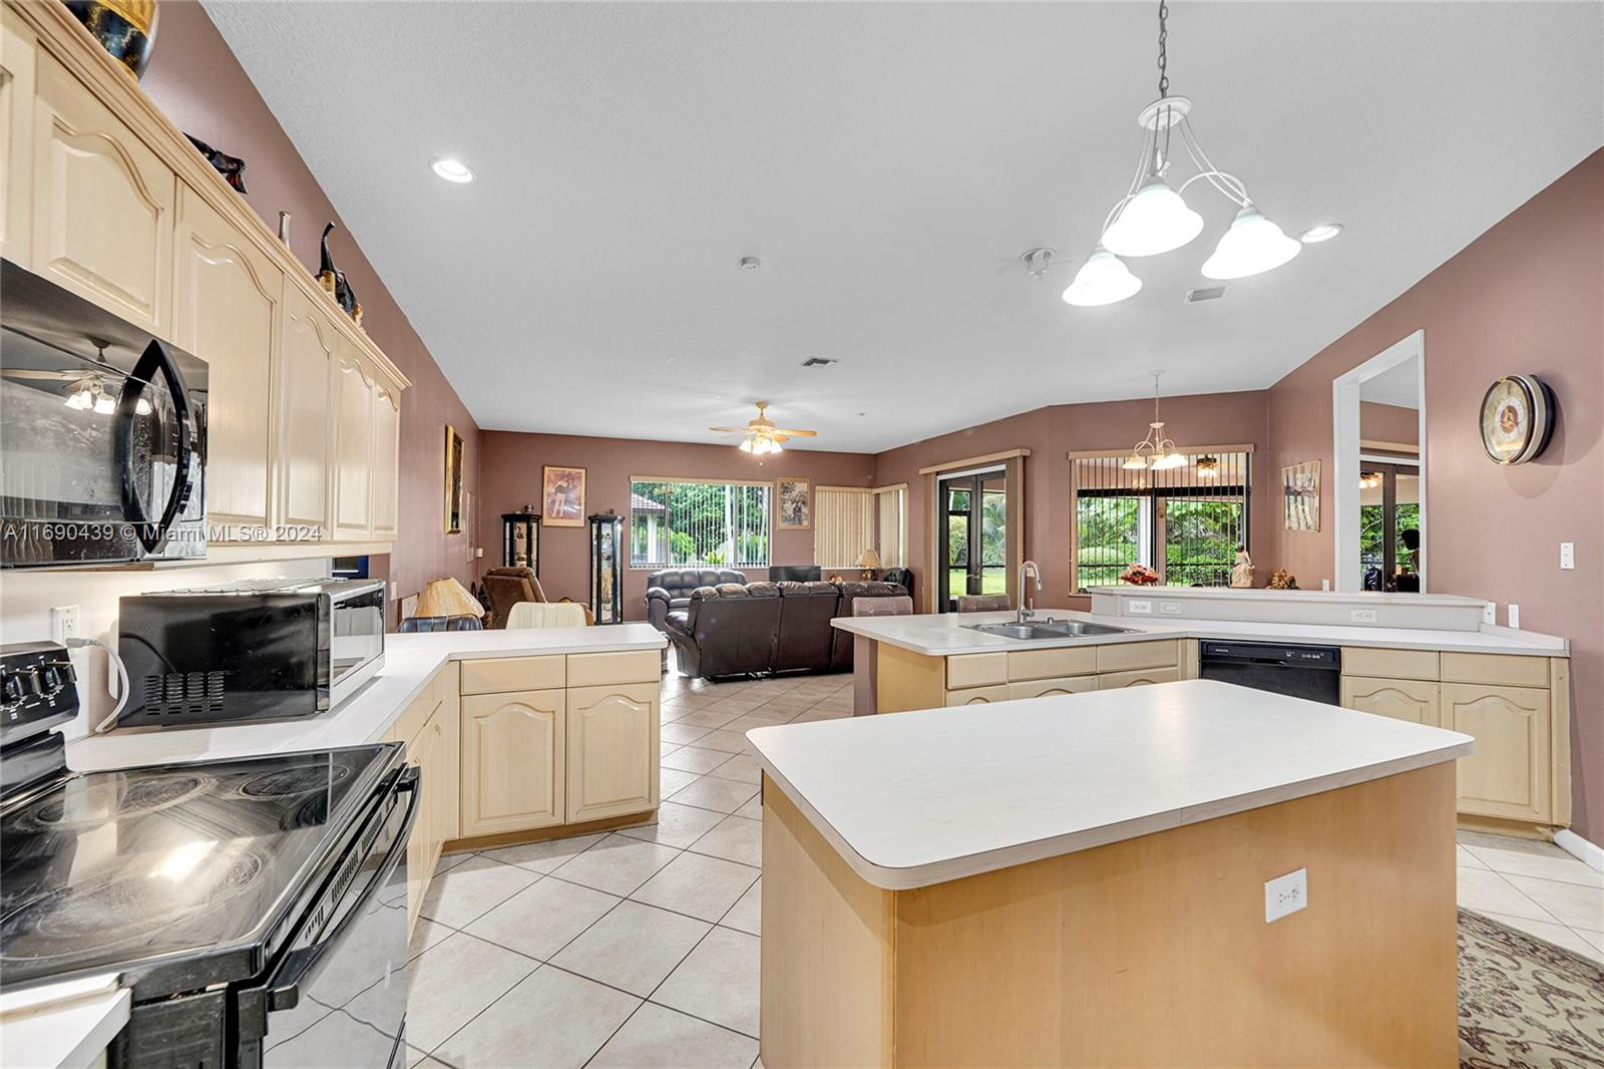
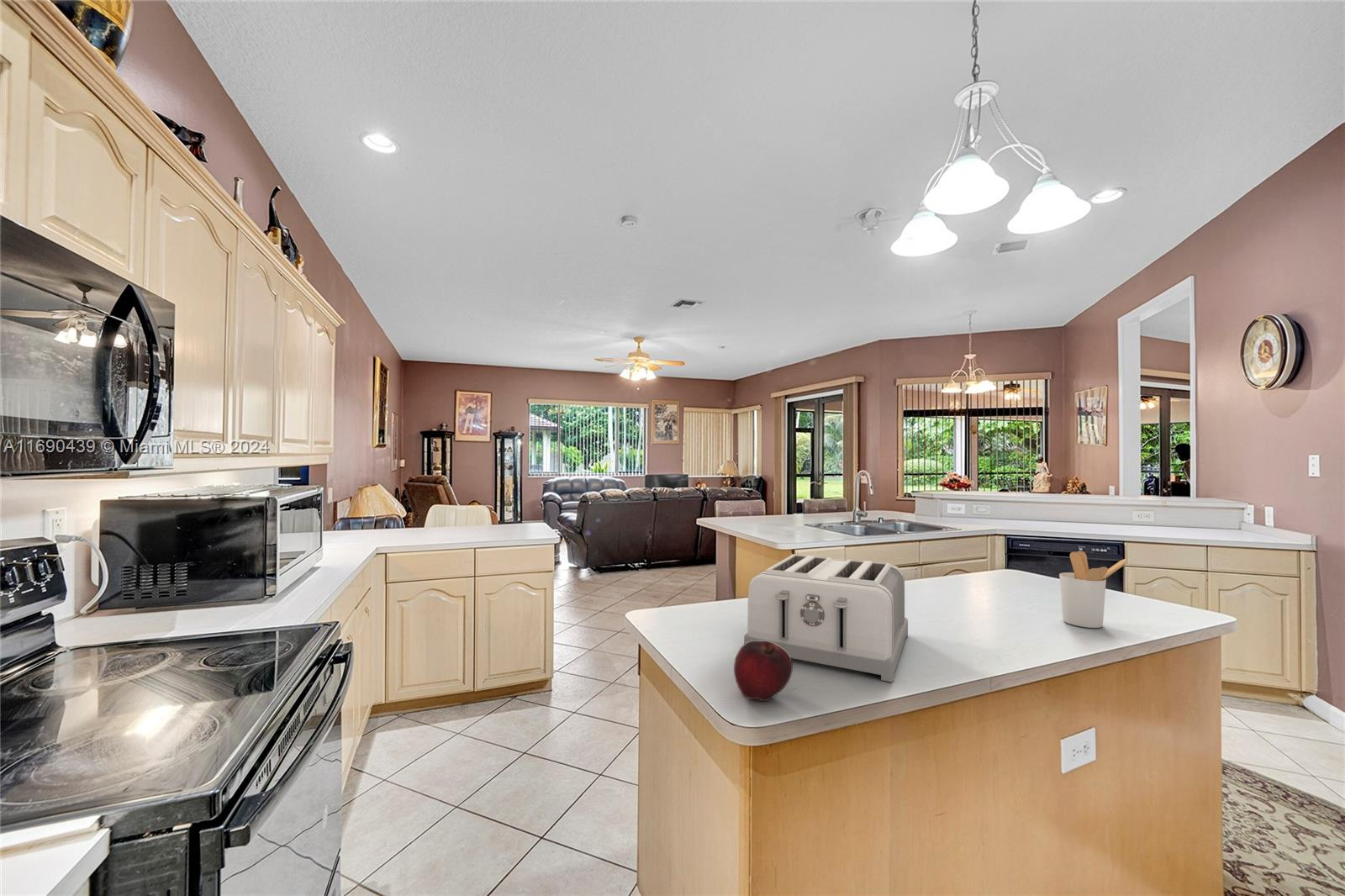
+ utensil holder [1058,551,1128,629]
+ toaster [743,553,909,683]
+ fruit [733,640,794,702]
